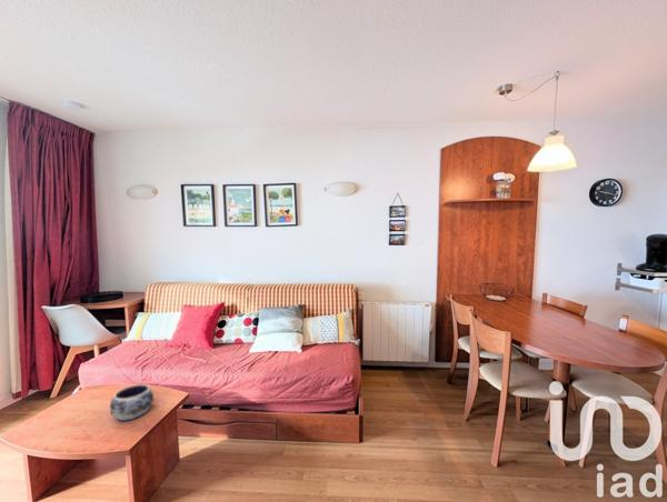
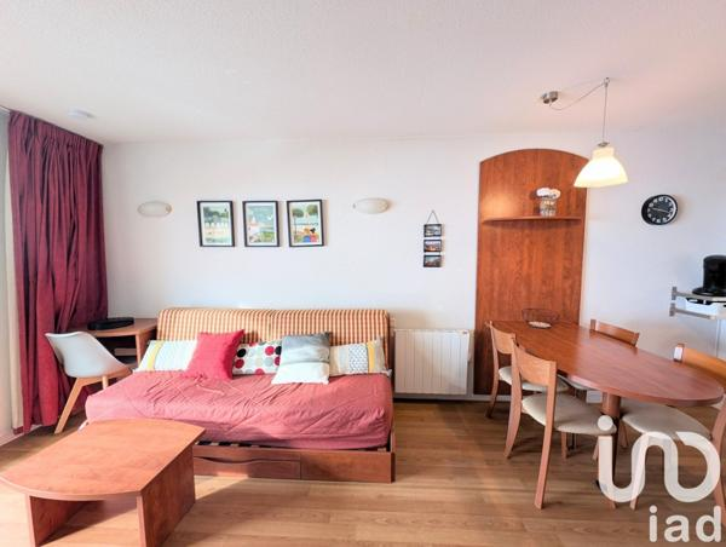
- decorative bowl [109,383,155,422]
